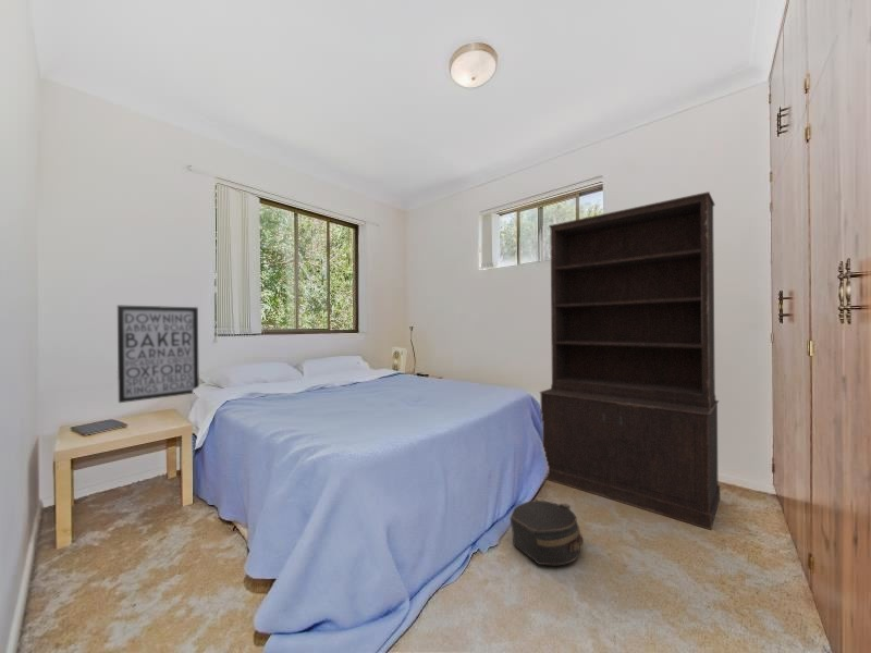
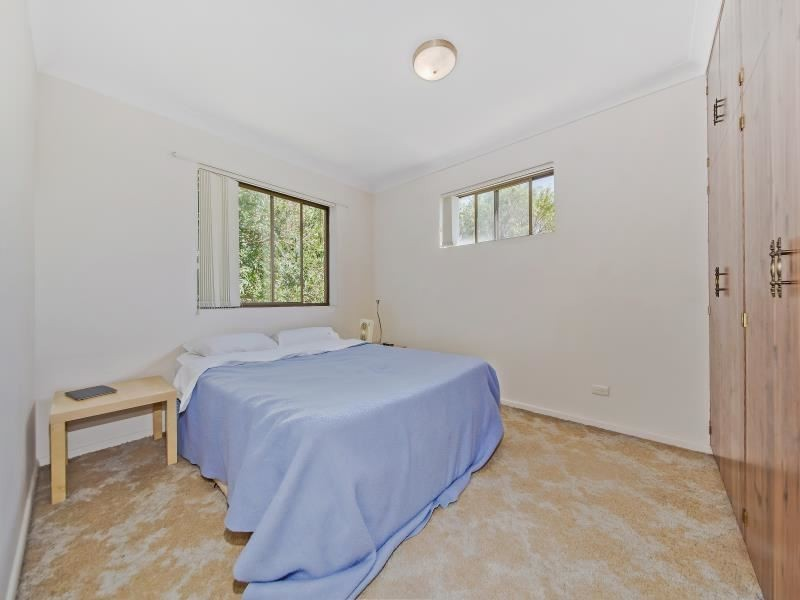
- hat box [508,498,585,566]
- bookcase [538,190,721,531]
- wall art [116,304,200,404]
